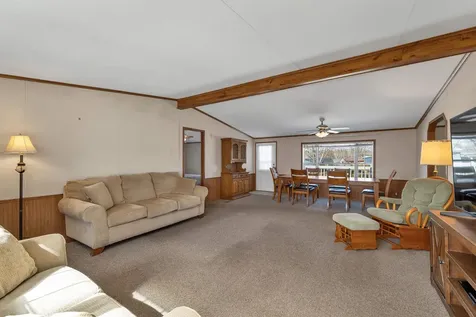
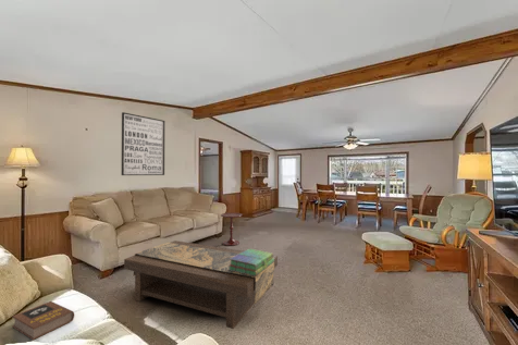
+ wall art [121,111,165,176]
+ coffee table [123,239,279,330]
+ side table [220,212,244,247]
+ book [11,300,75,341]
+ stack of books [229,248,274,276]
